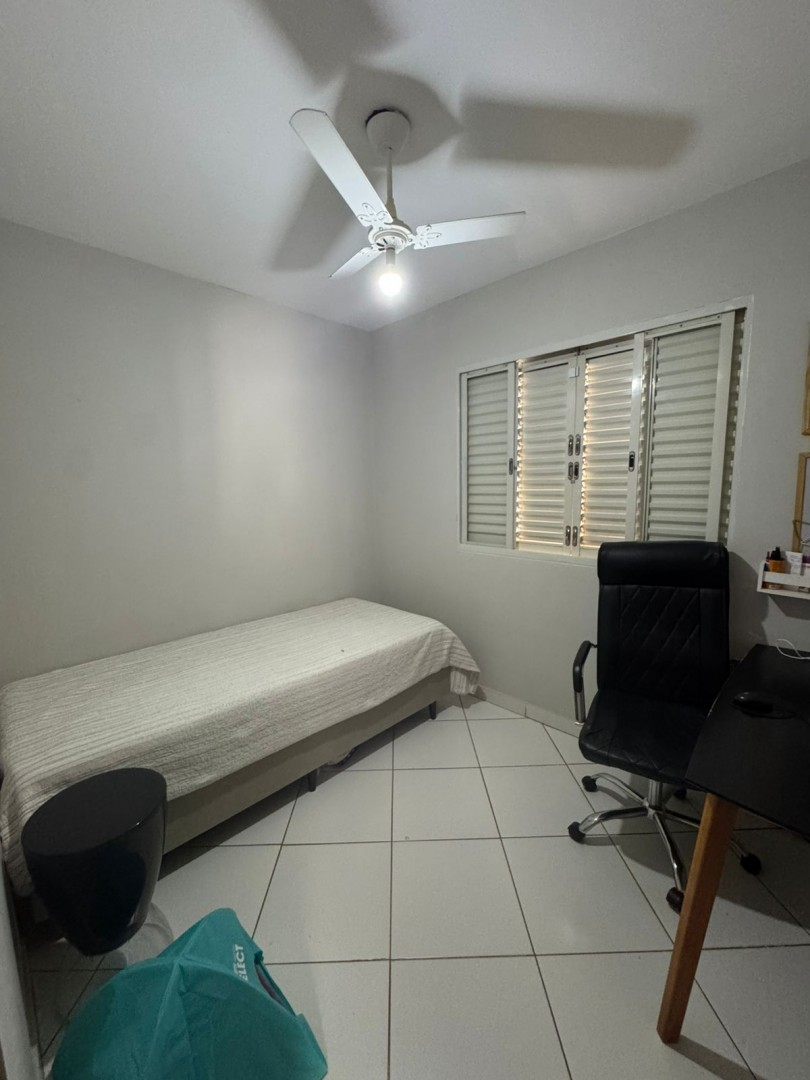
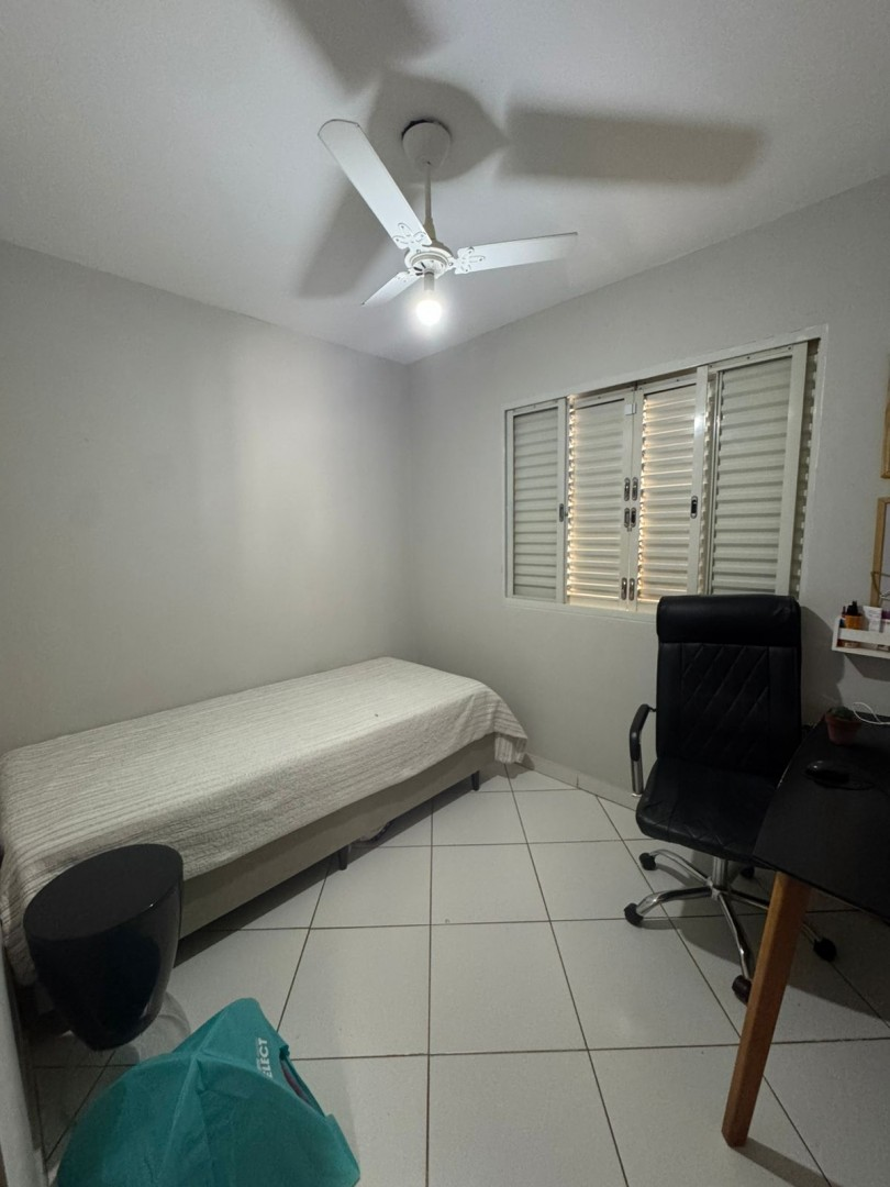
+ potted succulent [824,705,864,747]
